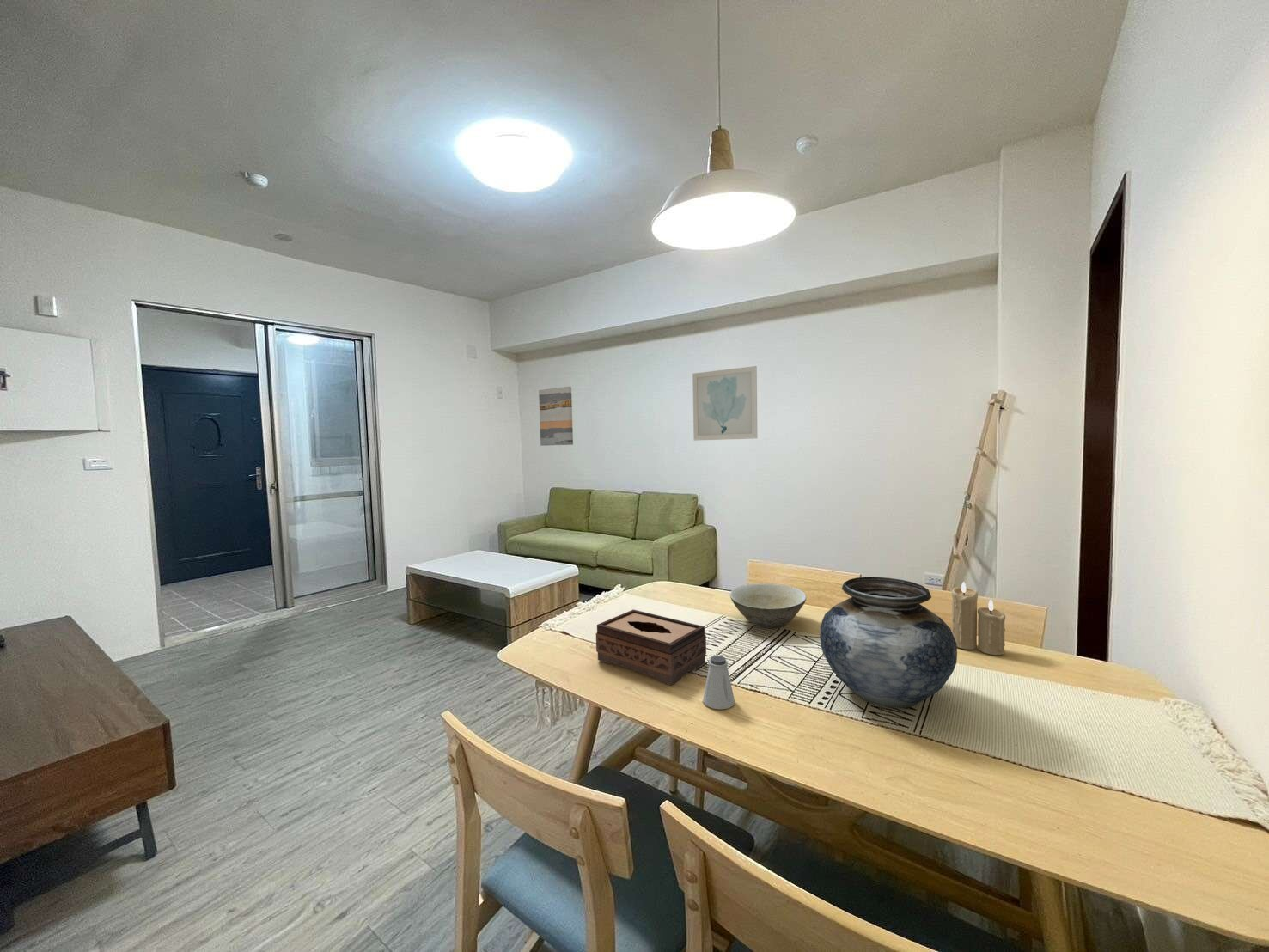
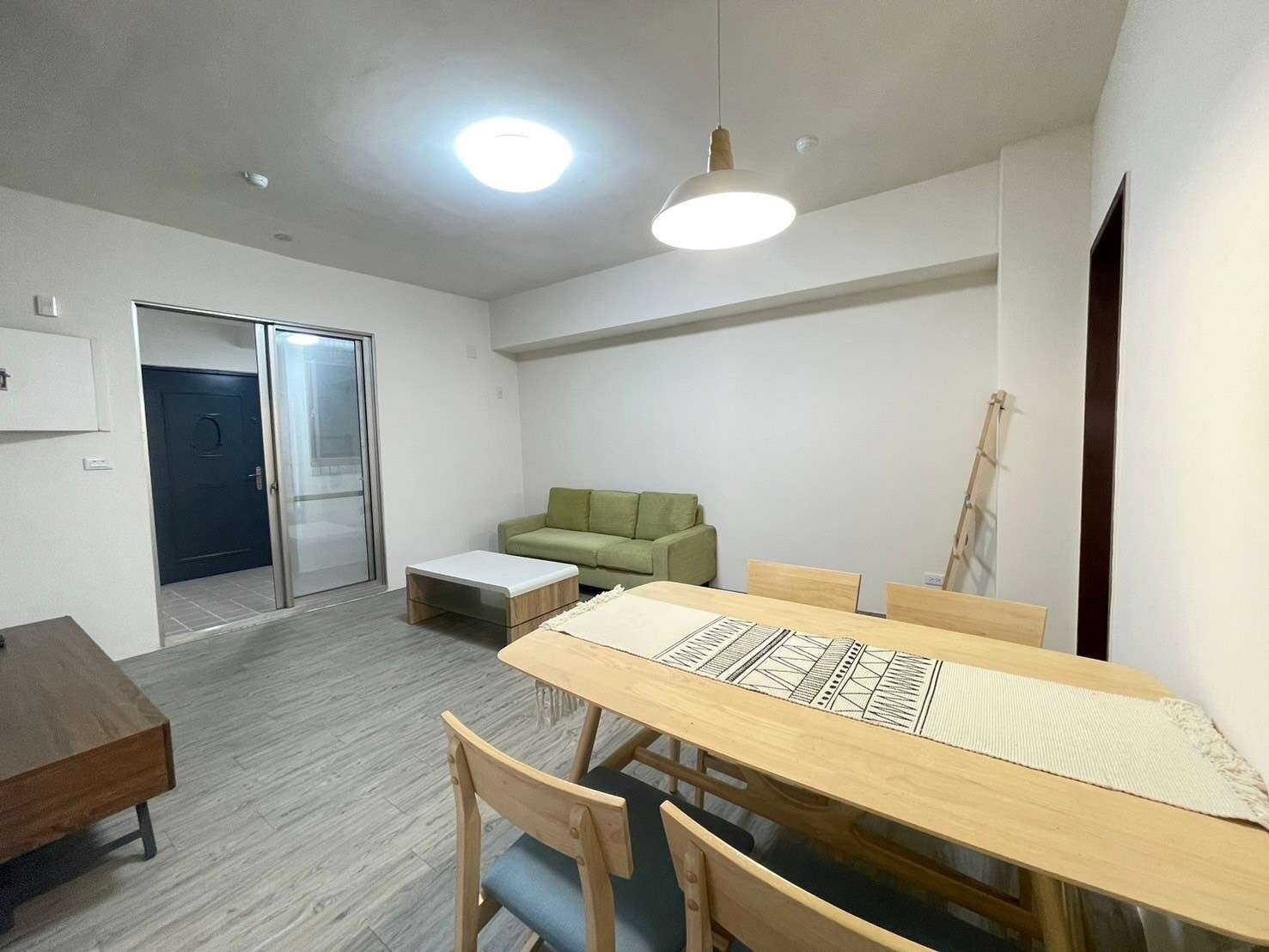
- tissue box [595,608,707,686]
- bowl [729,583,808,629]
- wall art [538,386,574,447]
- vase [819,577,958,709]
- wall art [692,365,758,442]
- saltshaker [702,655,735,711]
- candle [951,581,1006,656]
